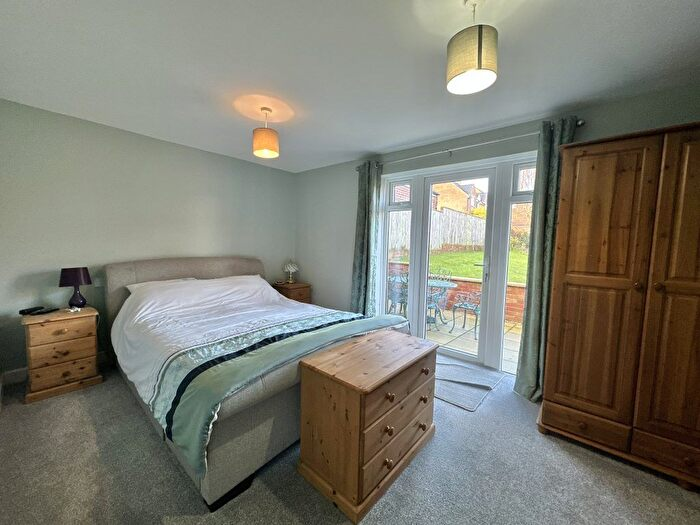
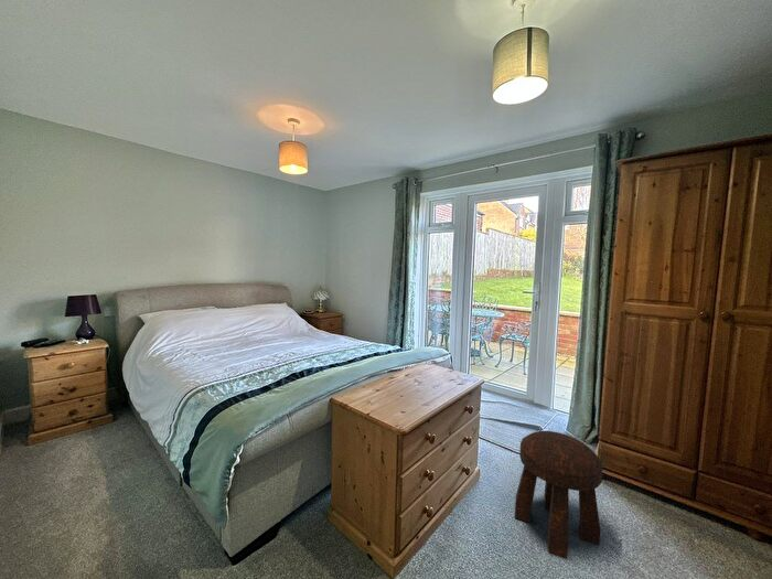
+ stool [514,430,603,560]
